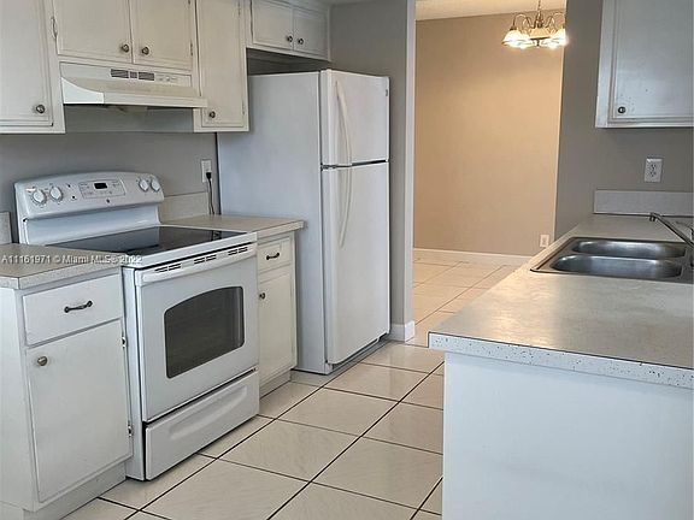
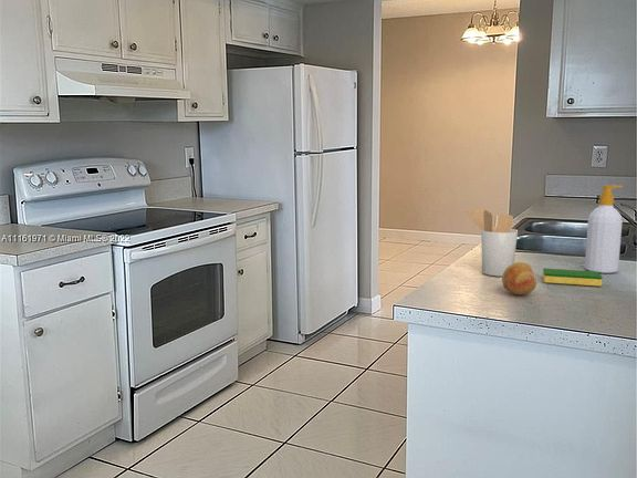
+ dish sponge [542,268,604,288]
+ utensil holder [464,207,519,278]
+ fruit [501,261,537,295]
+ soap bottle [584,184,624,274]
